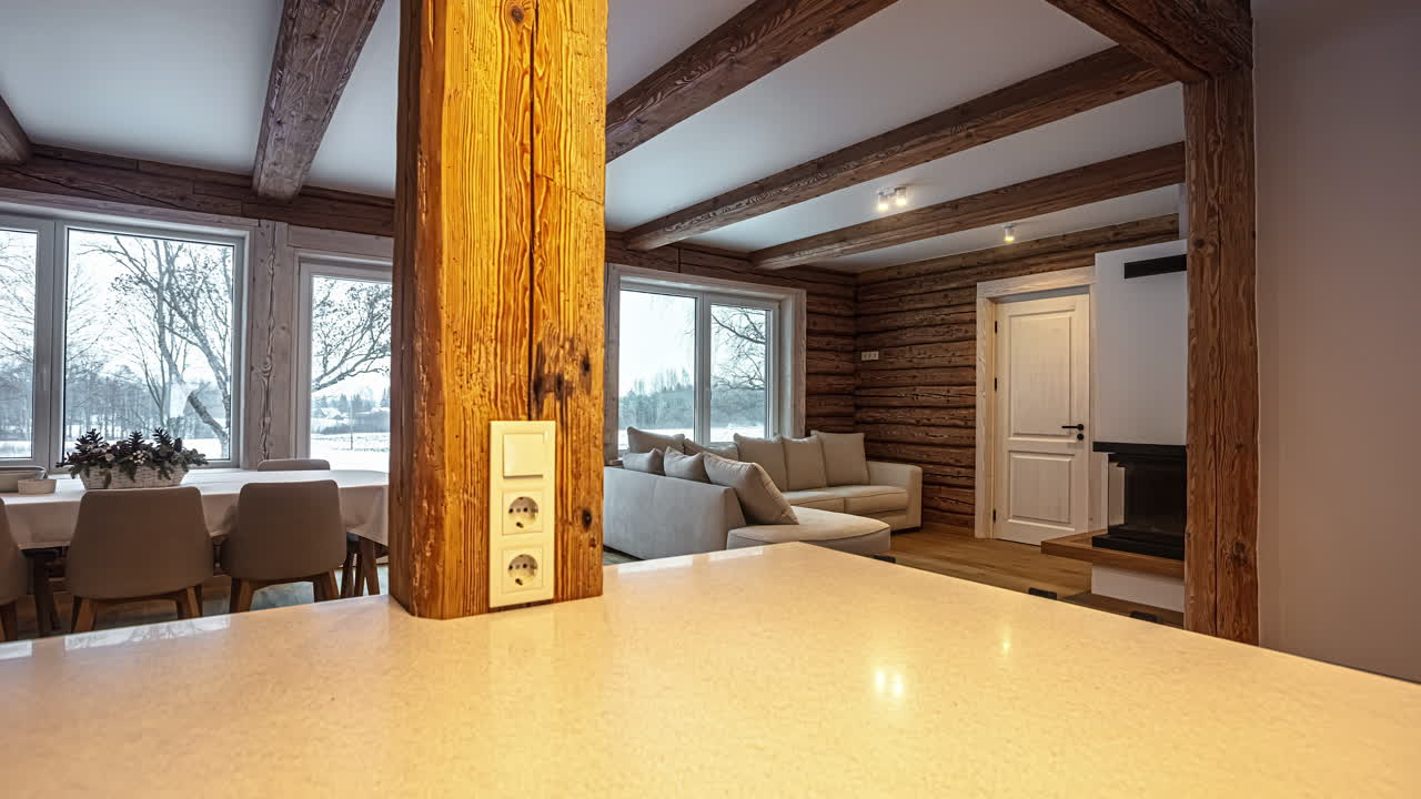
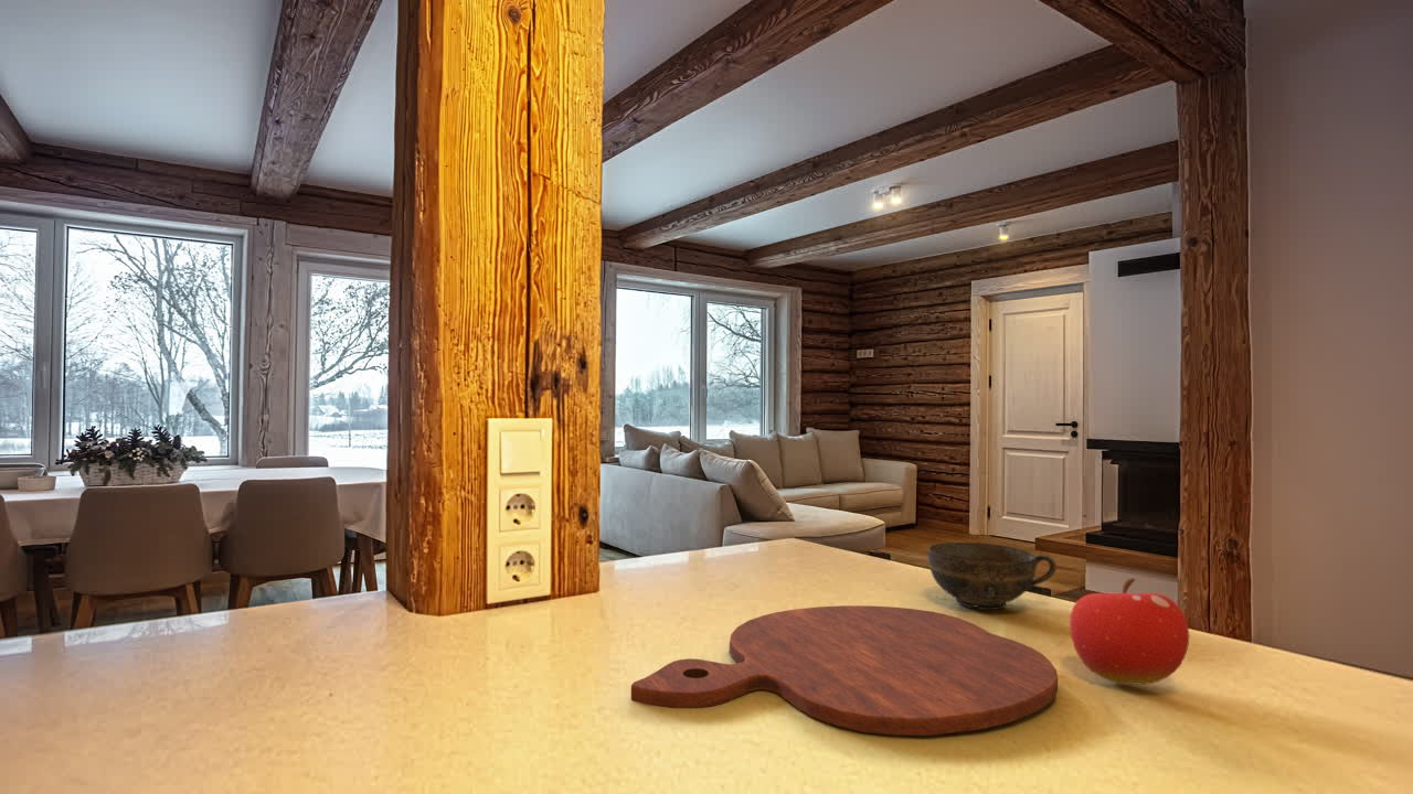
+ cutting board [630,604,1059,737]
+ cup [927,541,1058,611]
+ fruit [1069,577,1190,686]
